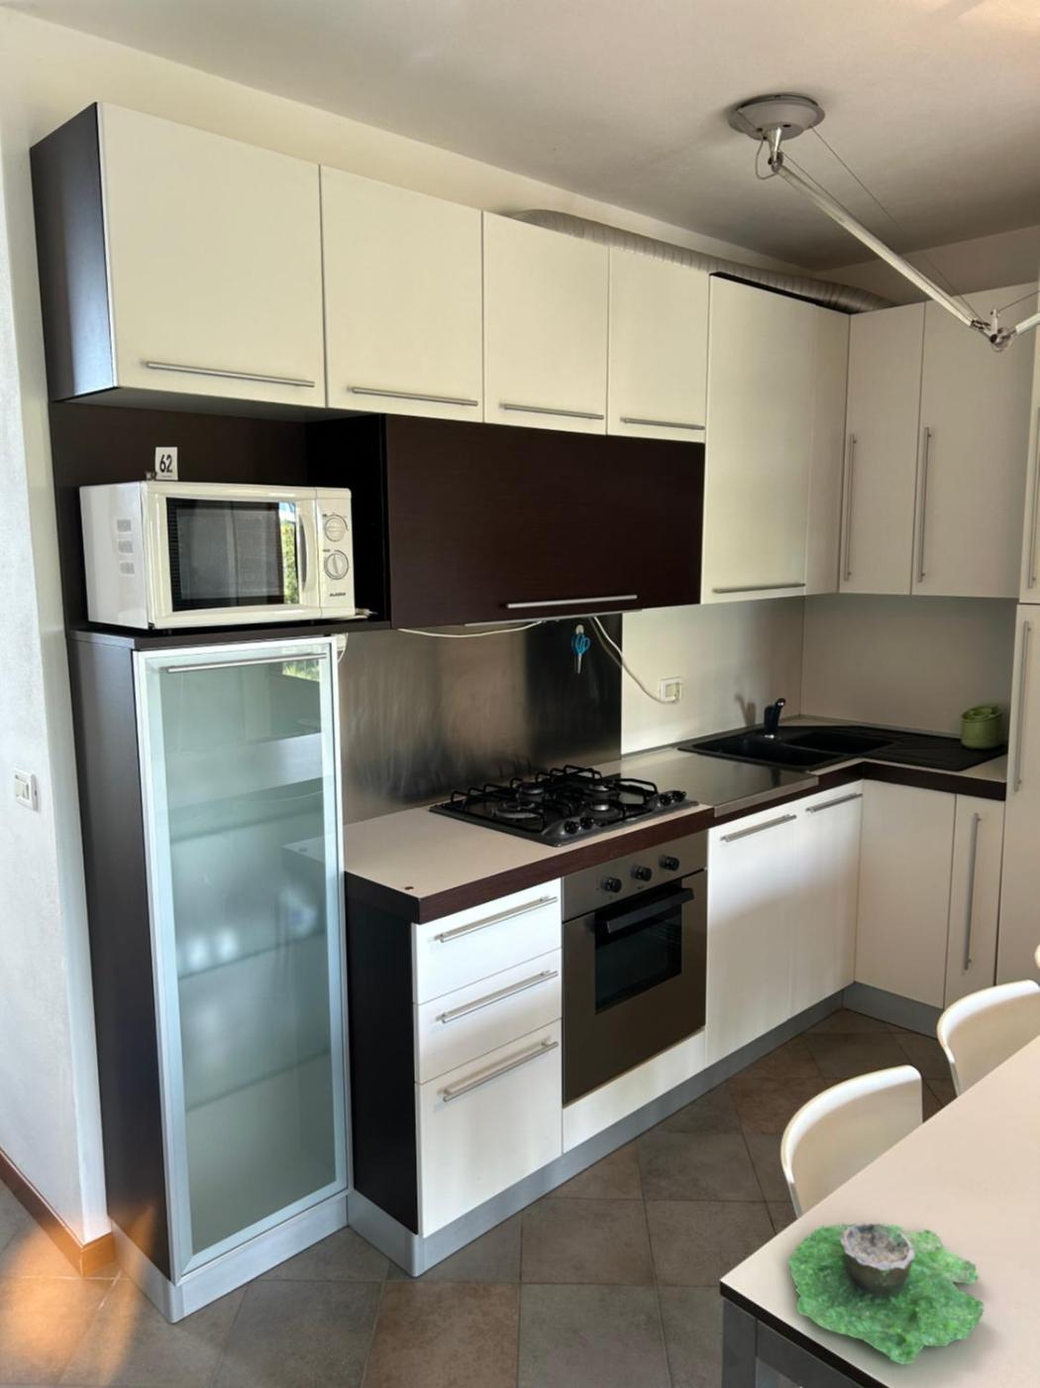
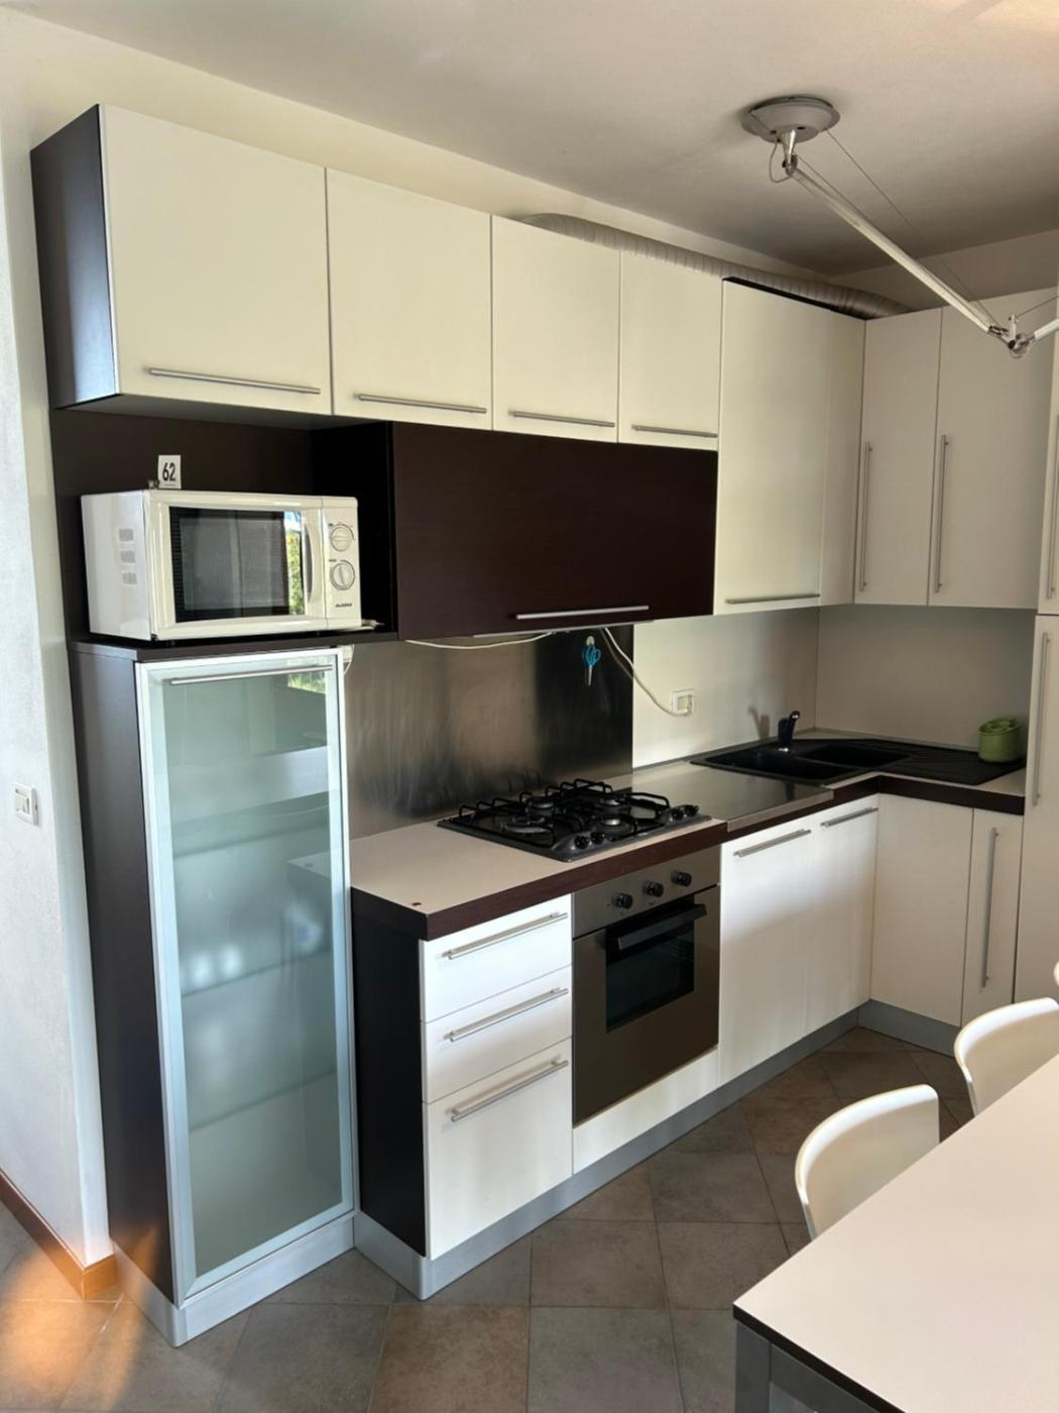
- succulent planter [788,1222,985,1365]
